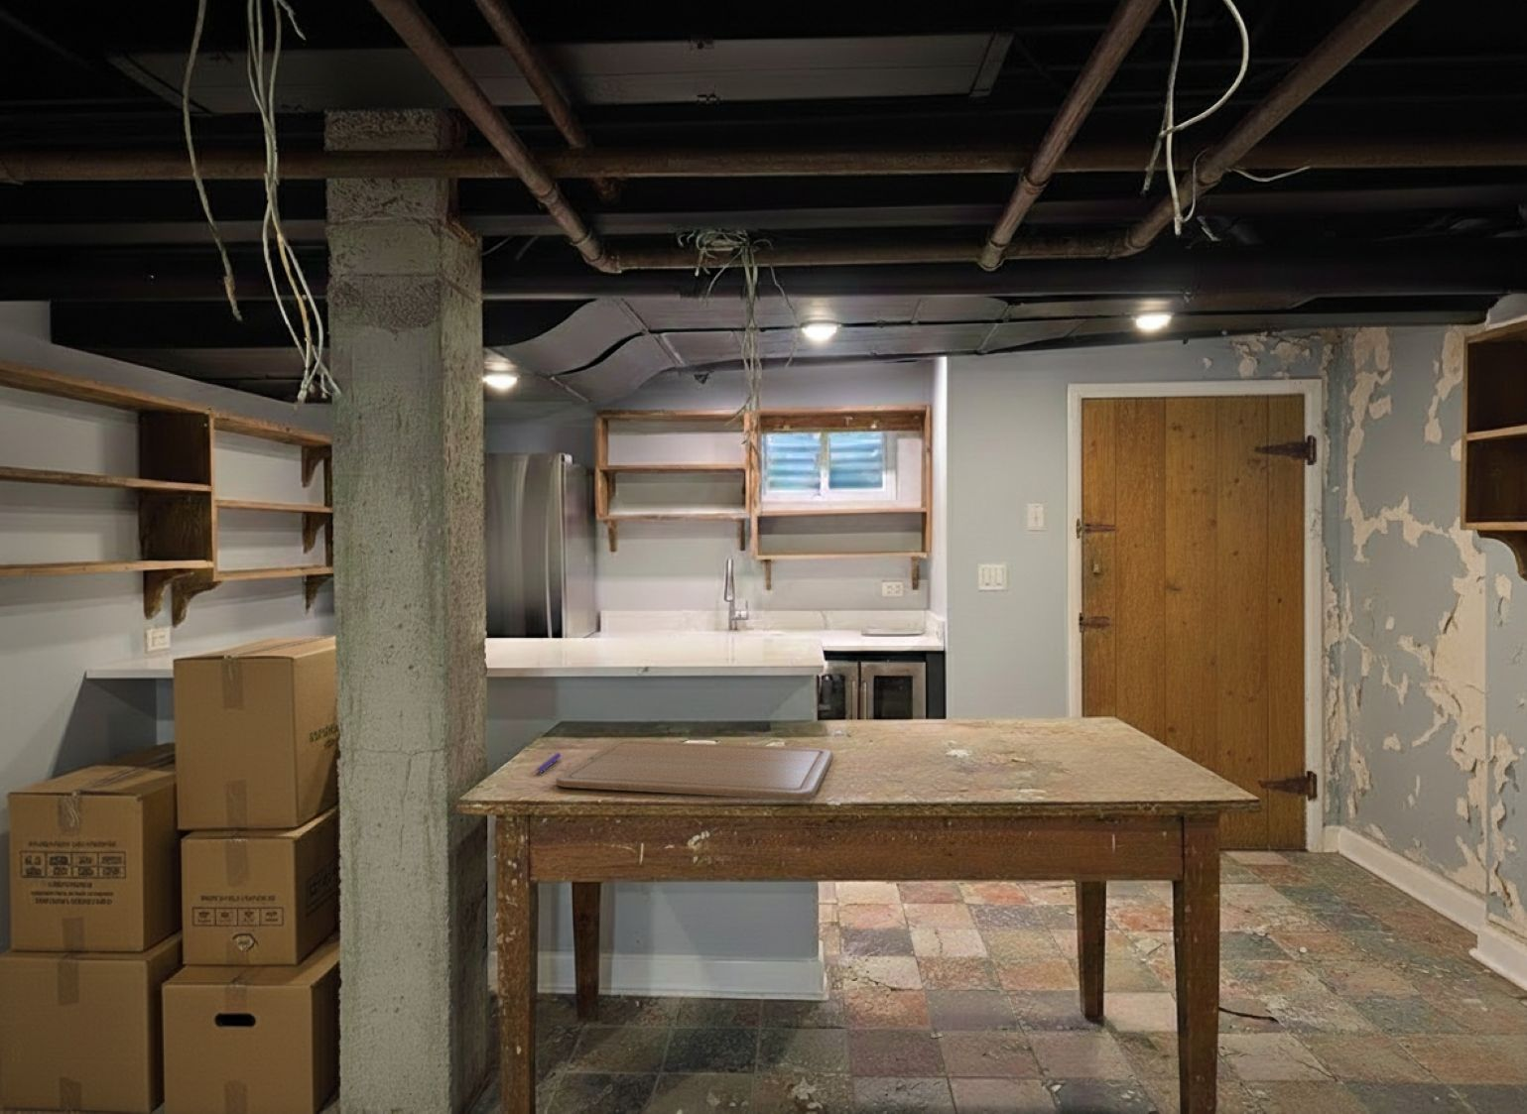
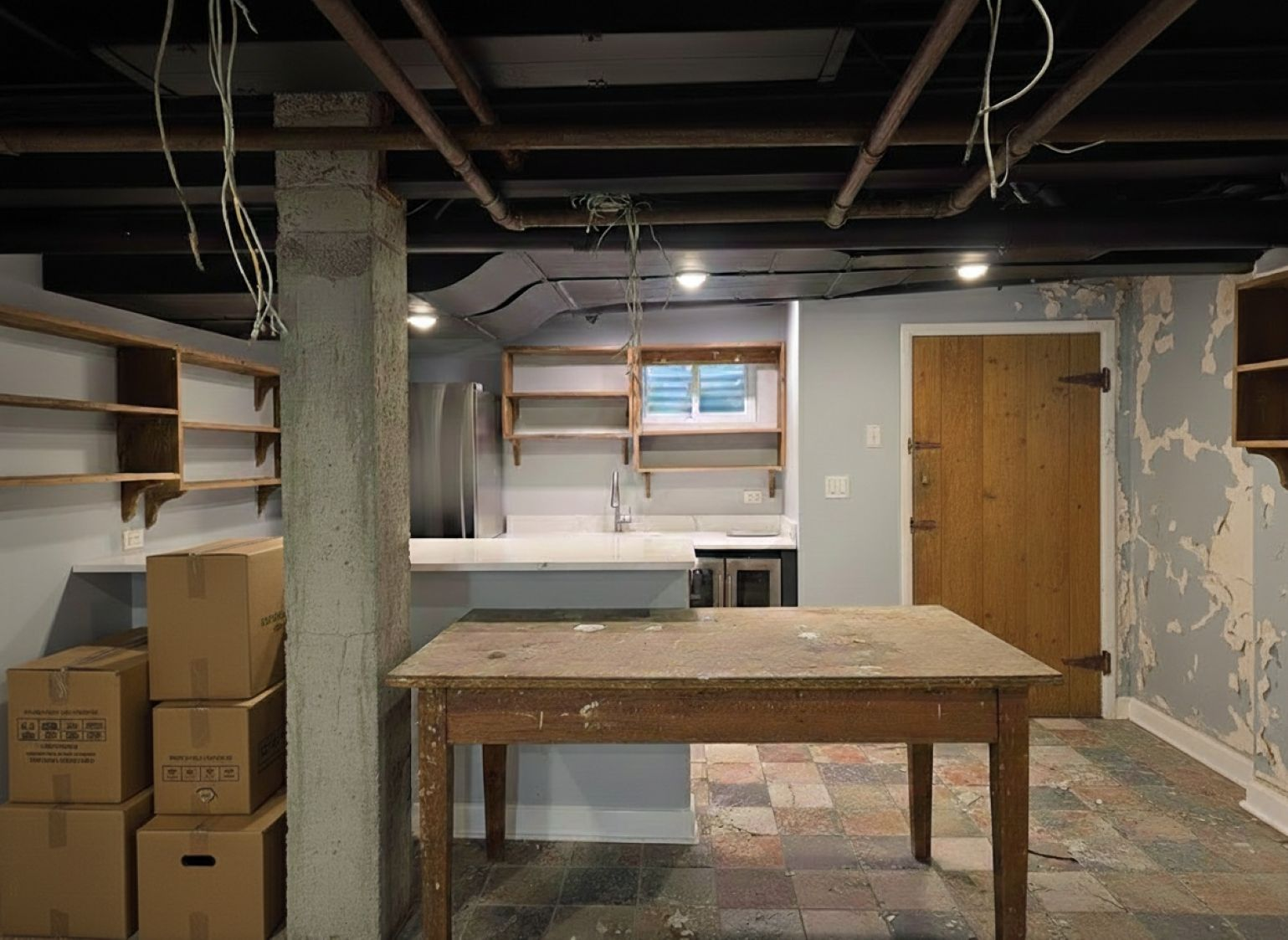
- chopping board [555,740,835,800]
- pen [536,751,562,774]
